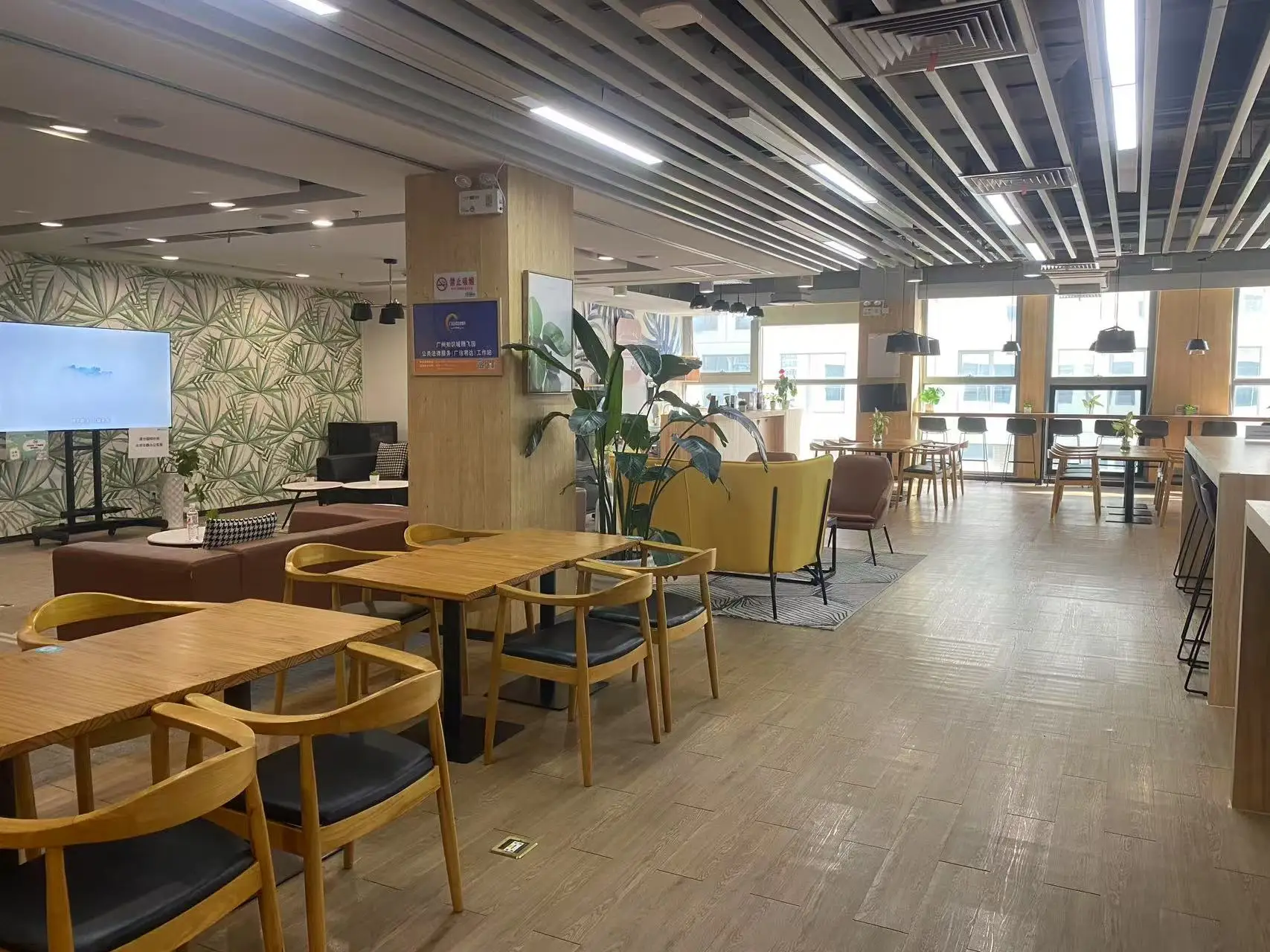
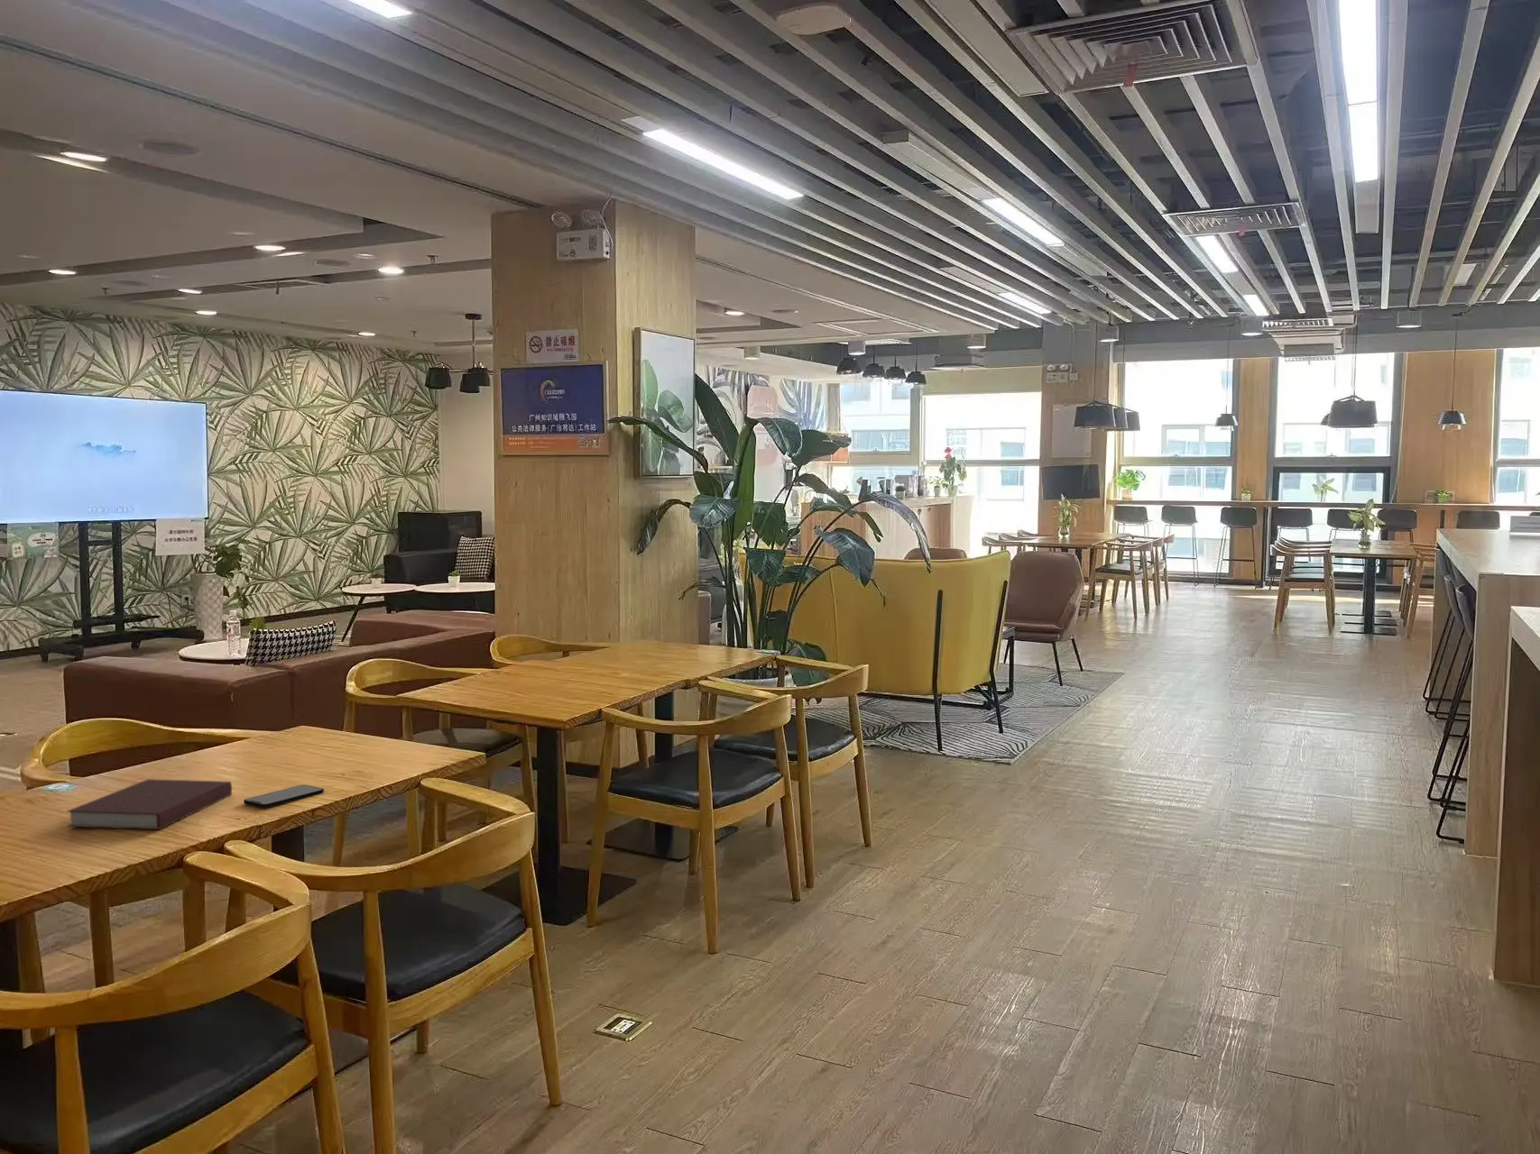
+ notebook [65,778,233,830]
+ smartphone [243,784,325,809]
